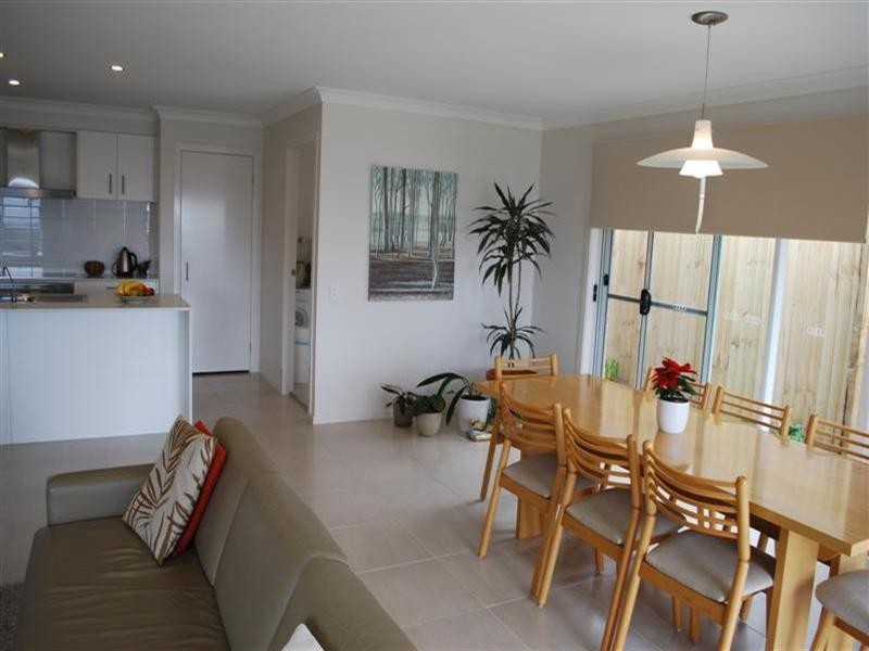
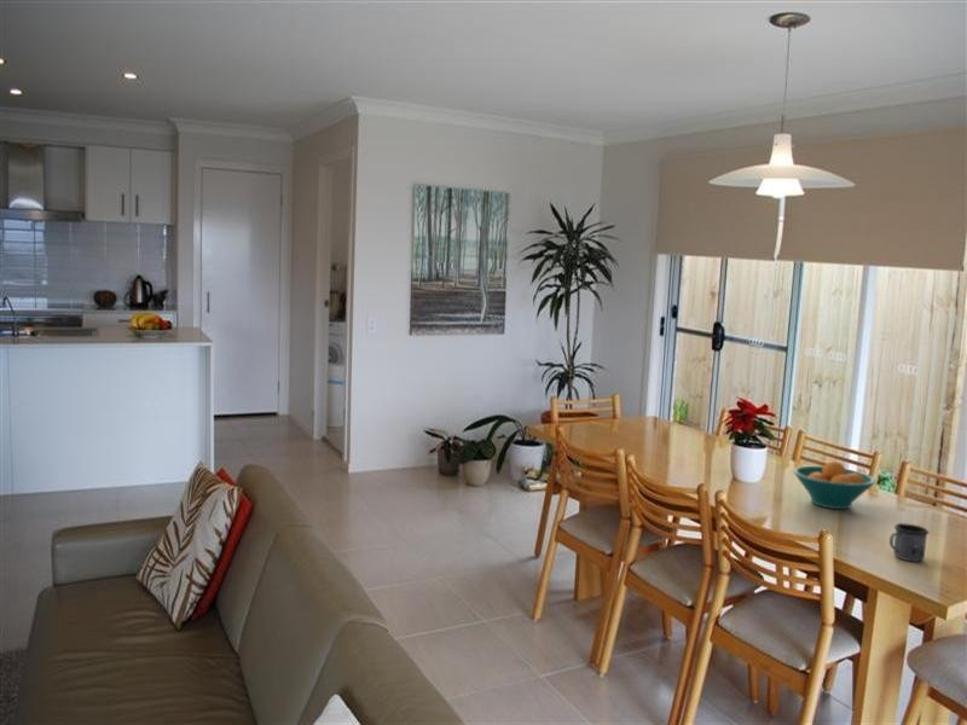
+ fruit bowl [792,459,878,510]
+ mug [888,522,930,563]
